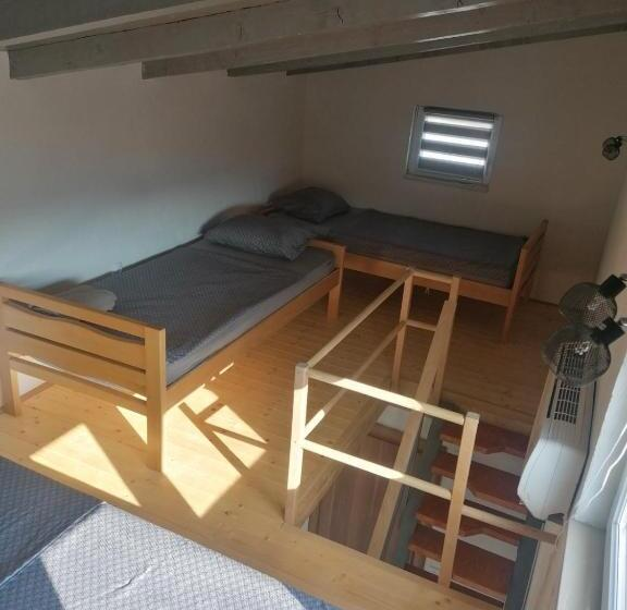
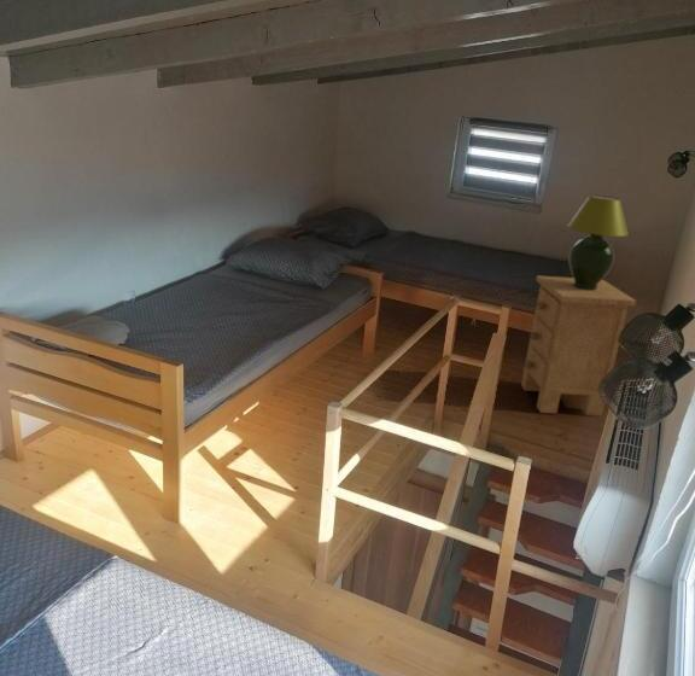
+ table lamp [566,194,630,290]
+ nightstand [520,274,637,416]
